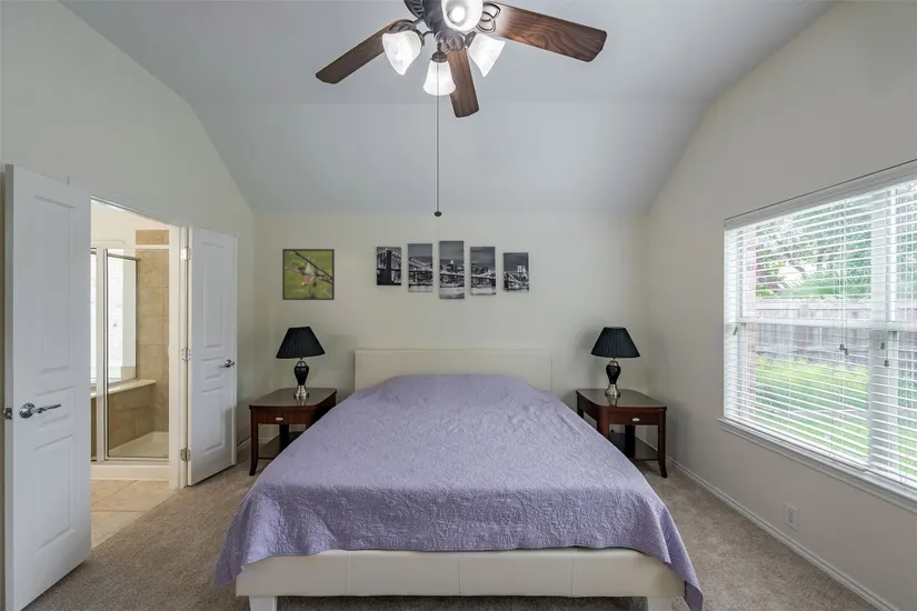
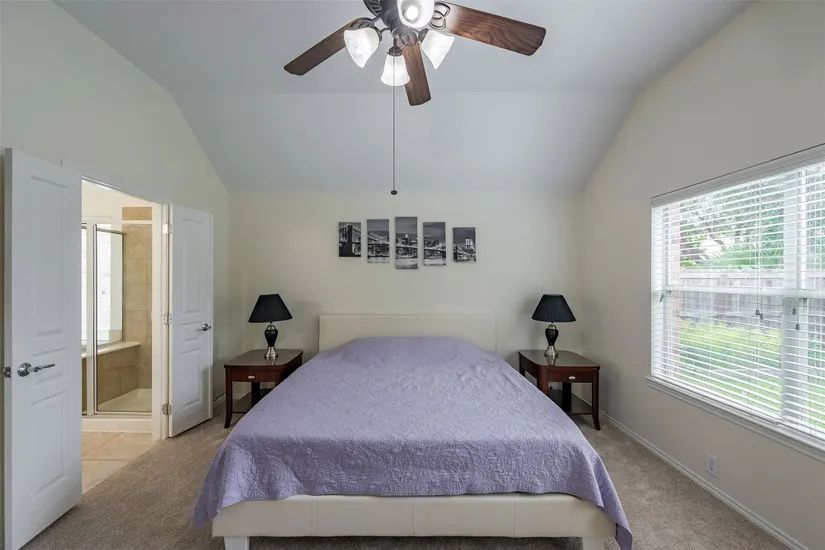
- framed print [281,248,336,301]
